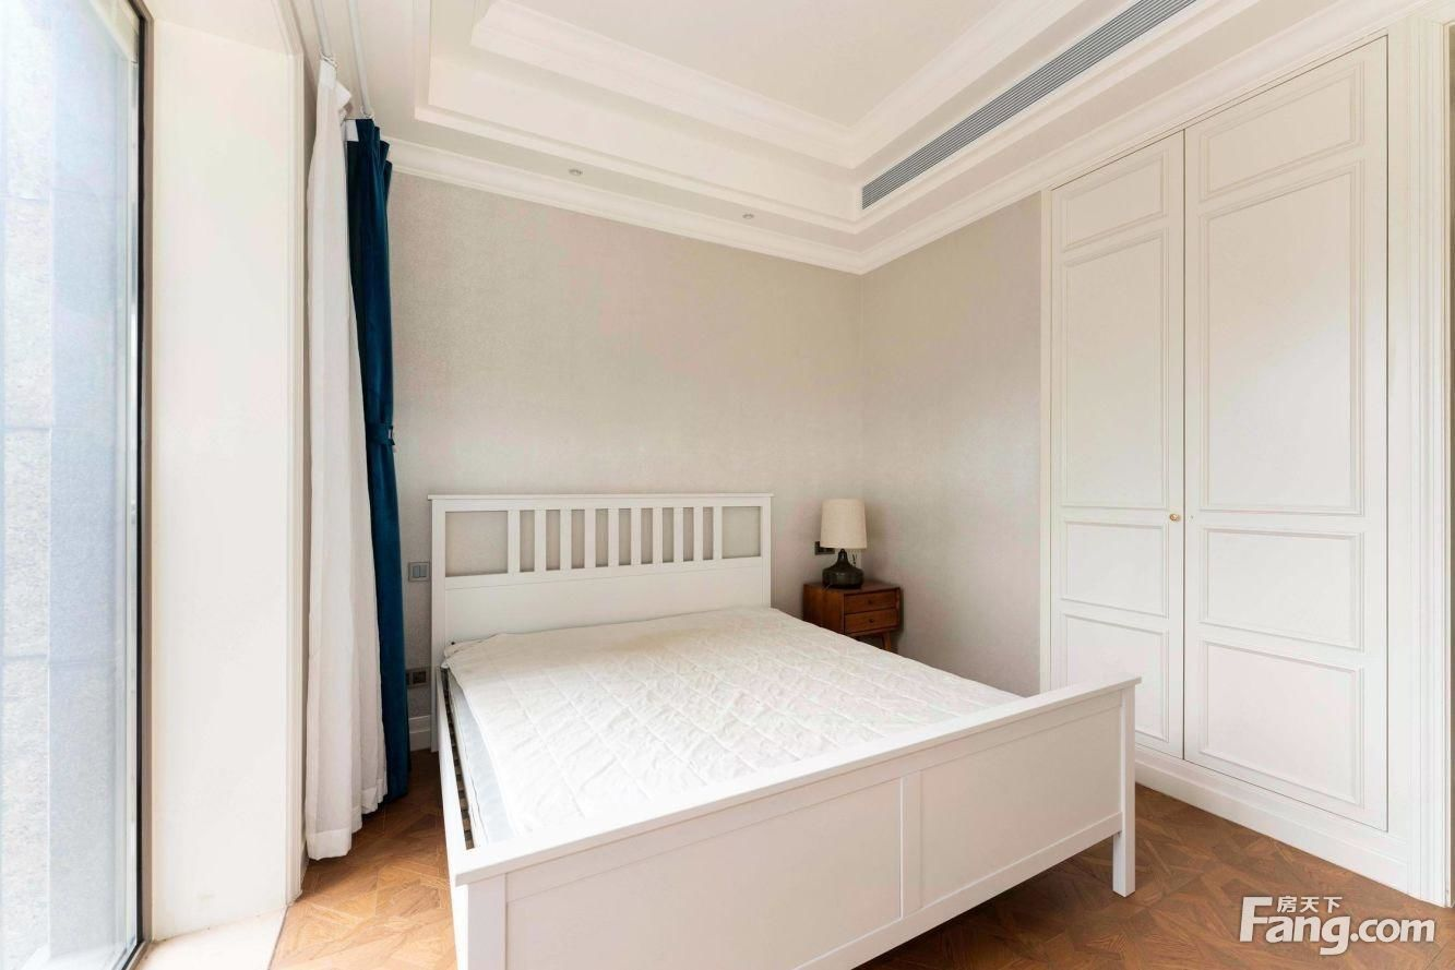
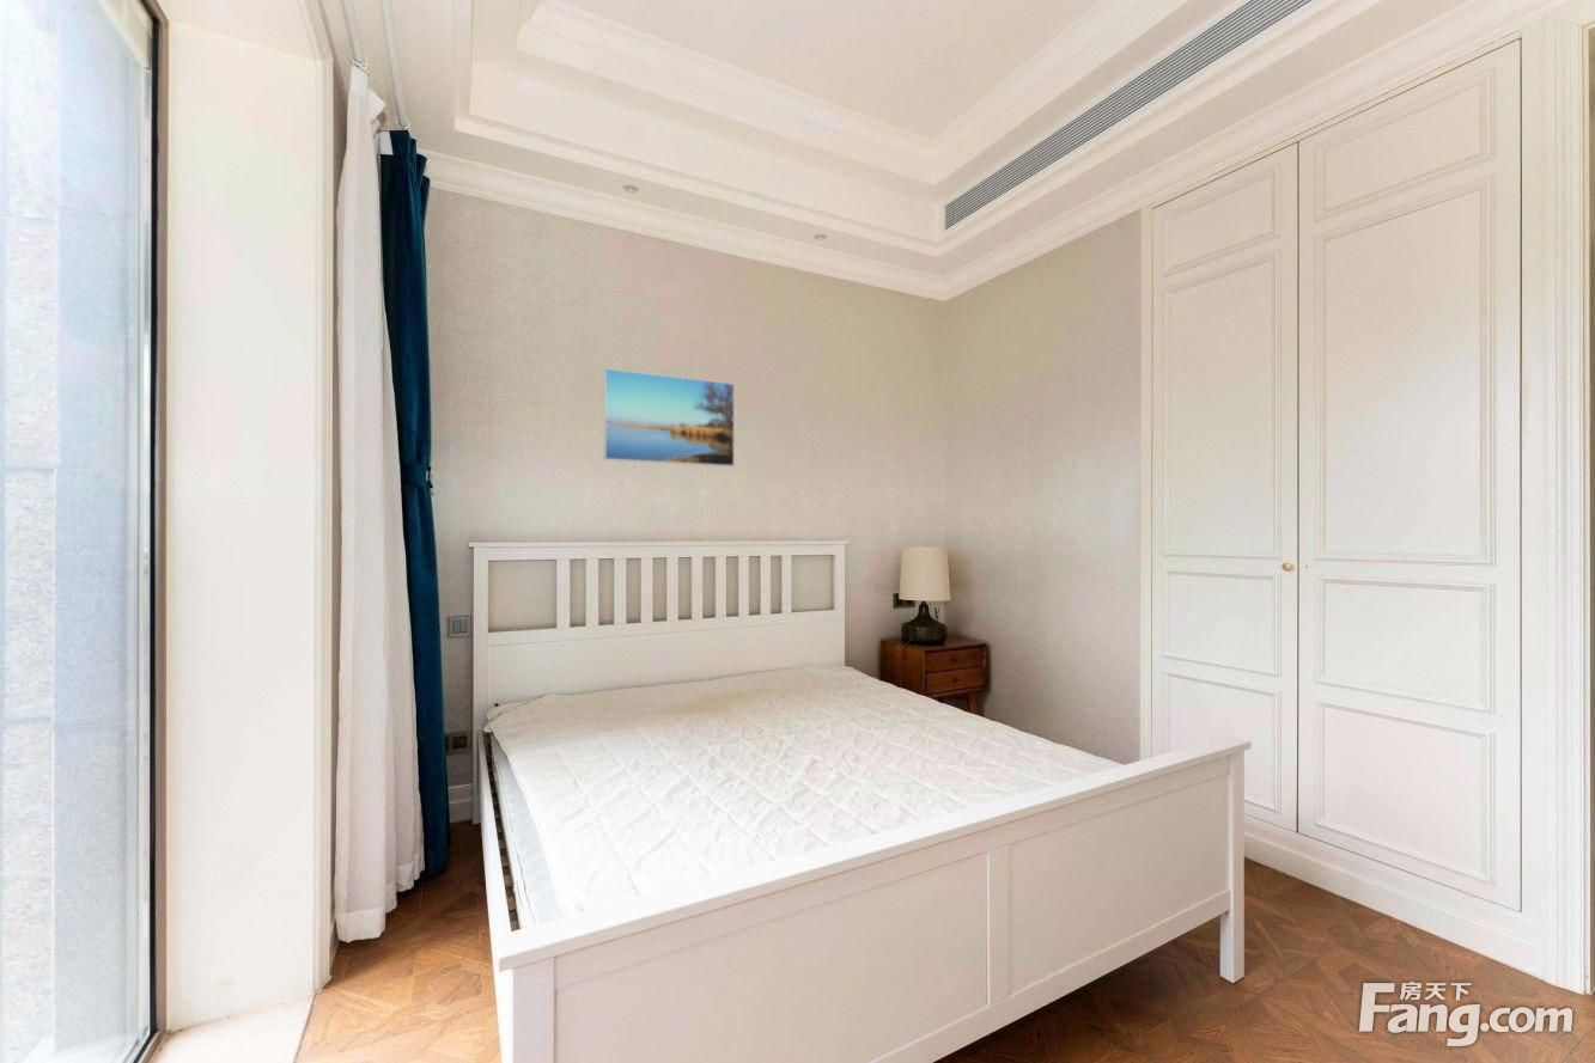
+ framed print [602,367,736,468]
